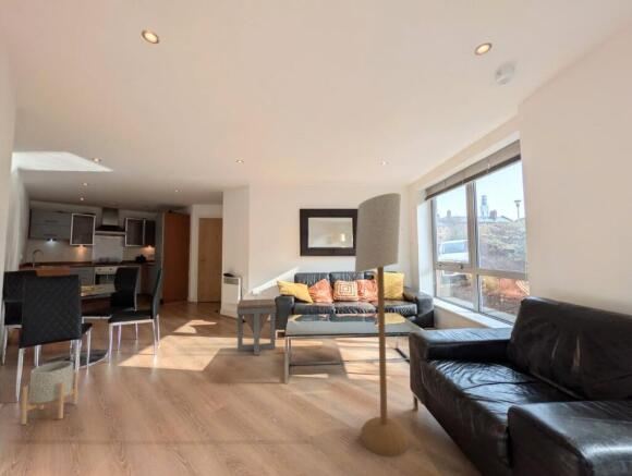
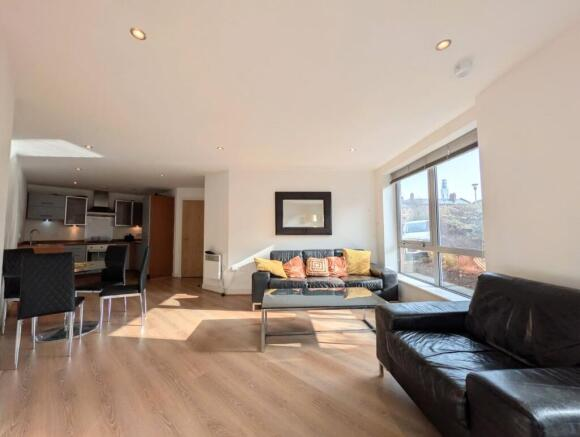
- floor lamp [354,192,410,459]
- side table [235,297,277,356]
- planter [20,361,78,426]
